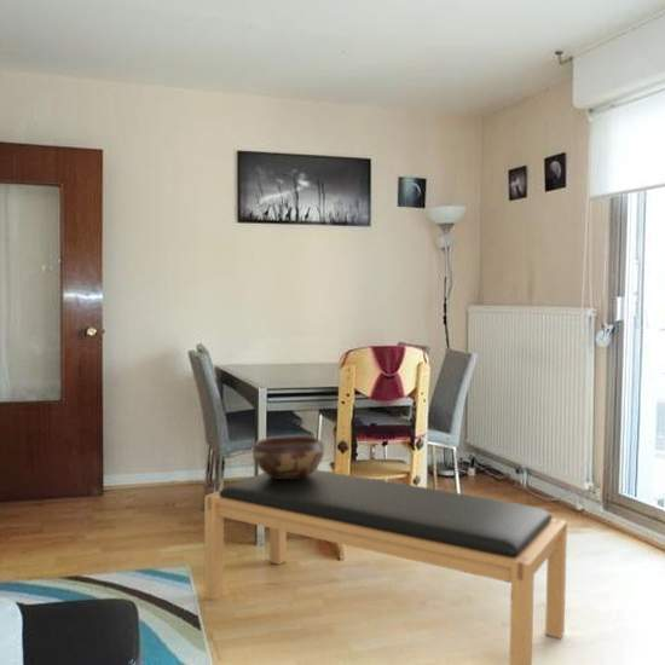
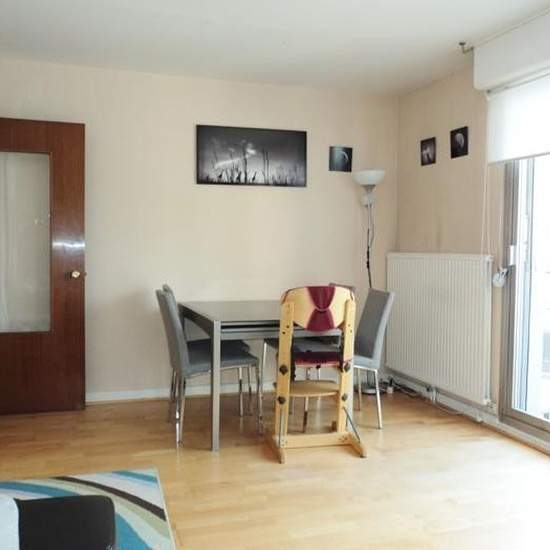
- decorative bowl [251,435,325,479]
- bench [203,469,568,665]
